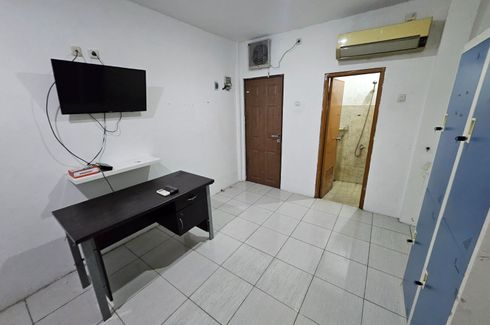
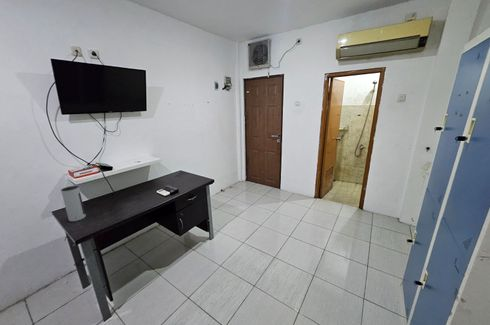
+ speaker [60,185,87,222]
